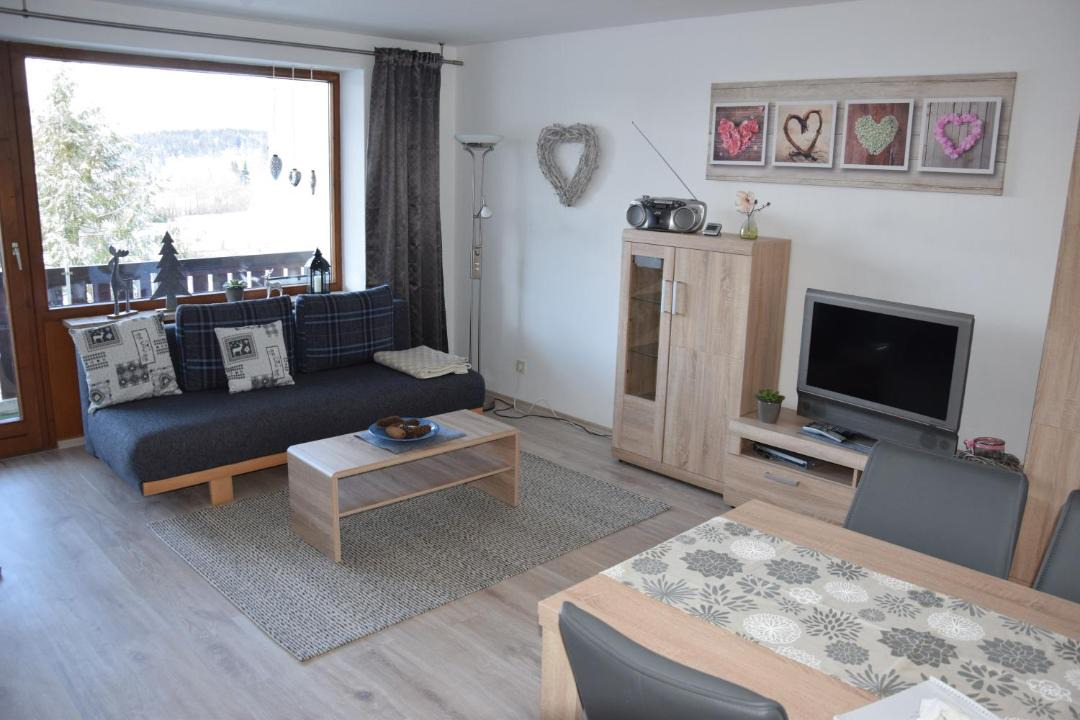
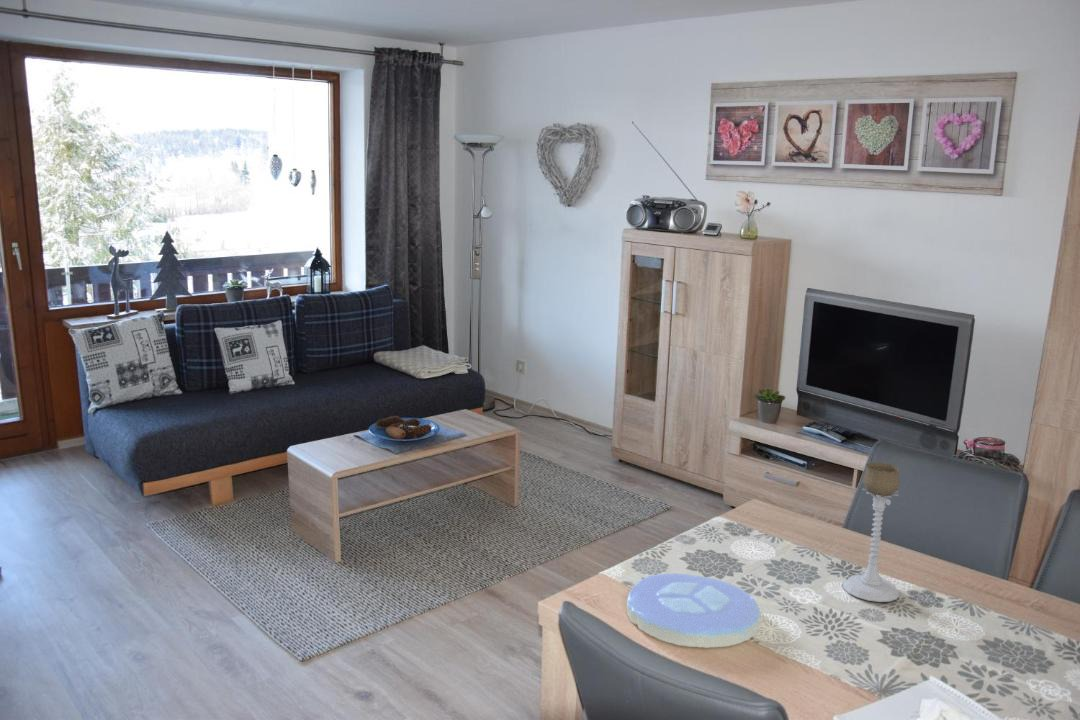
+ candle holder [842,461,901,603]
+ plate [626,572,762,649]
